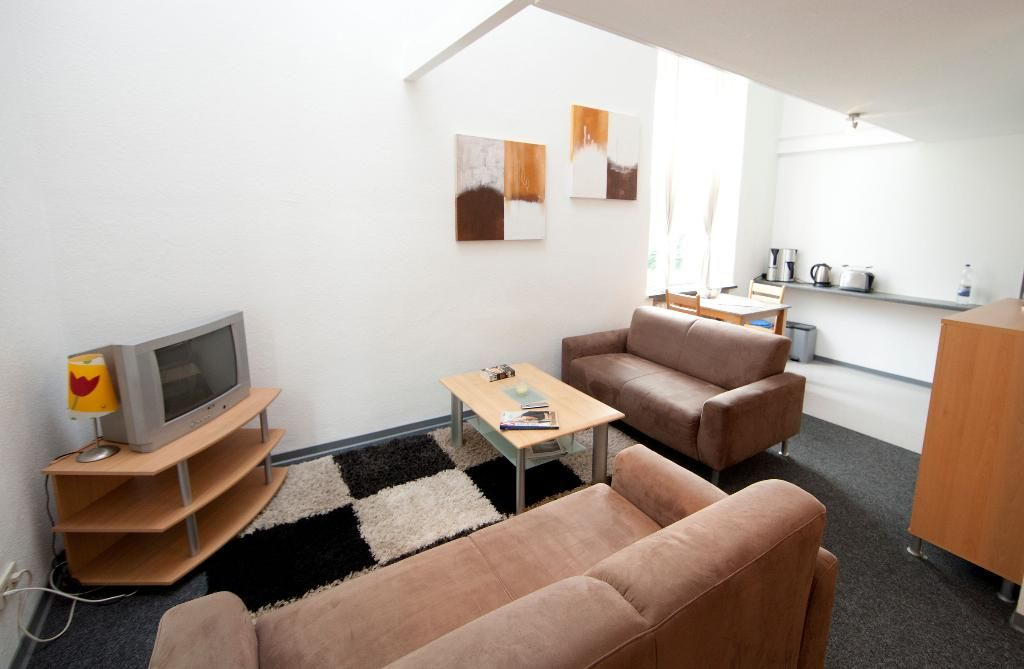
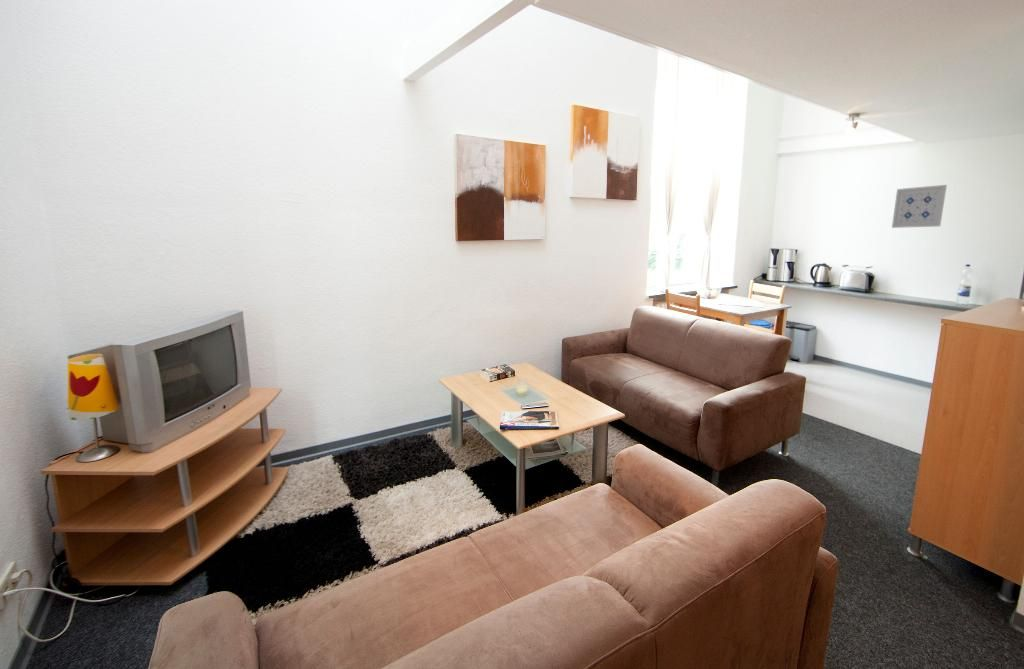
+ wall art [891,184,948,229]
